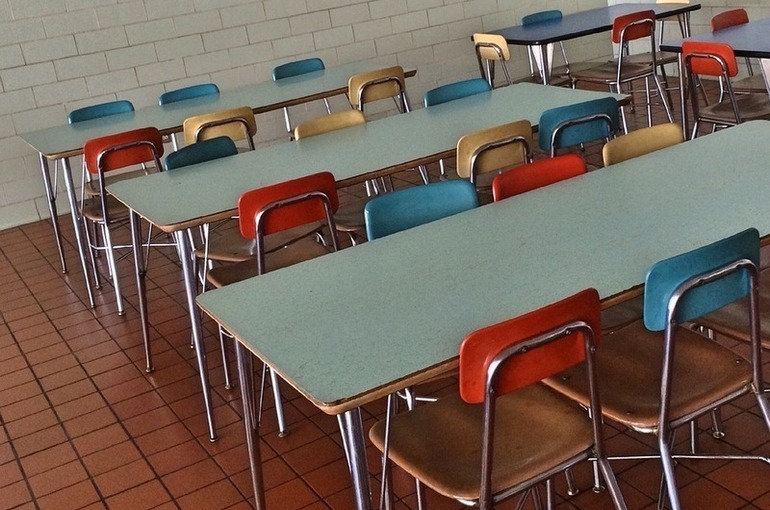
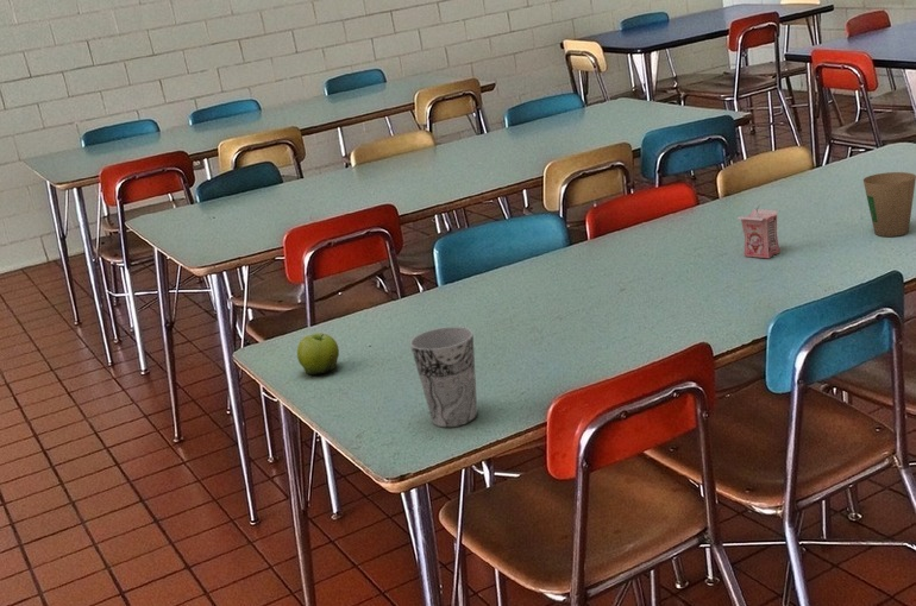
+ cup [409,326,478,428]
+ juice box [736,204,782,259]
+ fruit [296,332,340,377]
+ paper cup [862,171,916,238]
